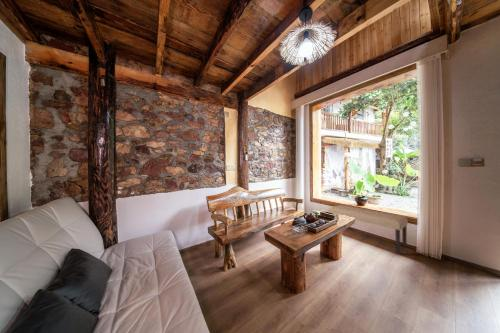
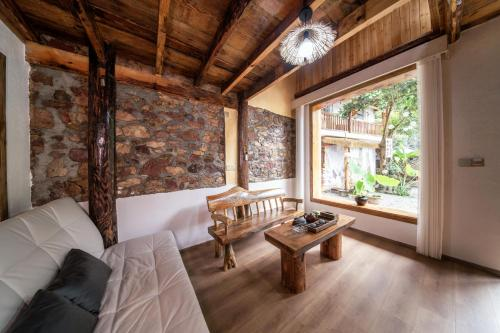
- bench [327,204,409,254]
